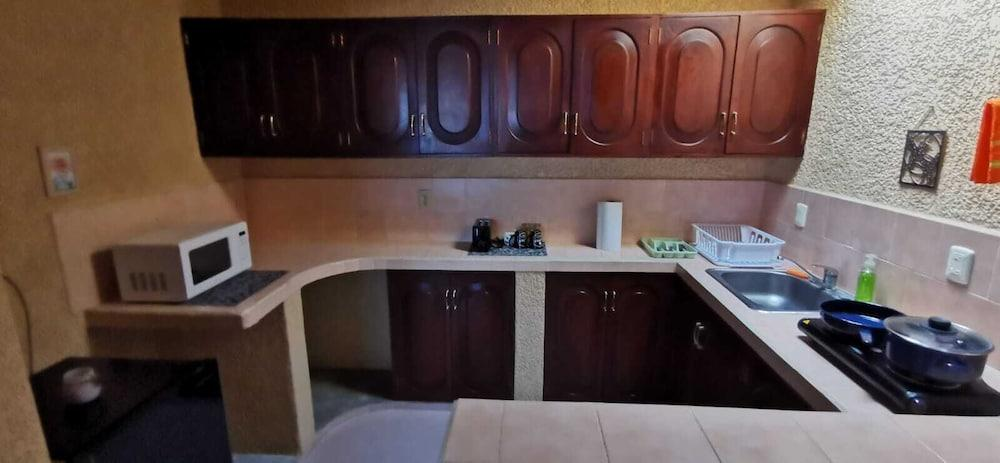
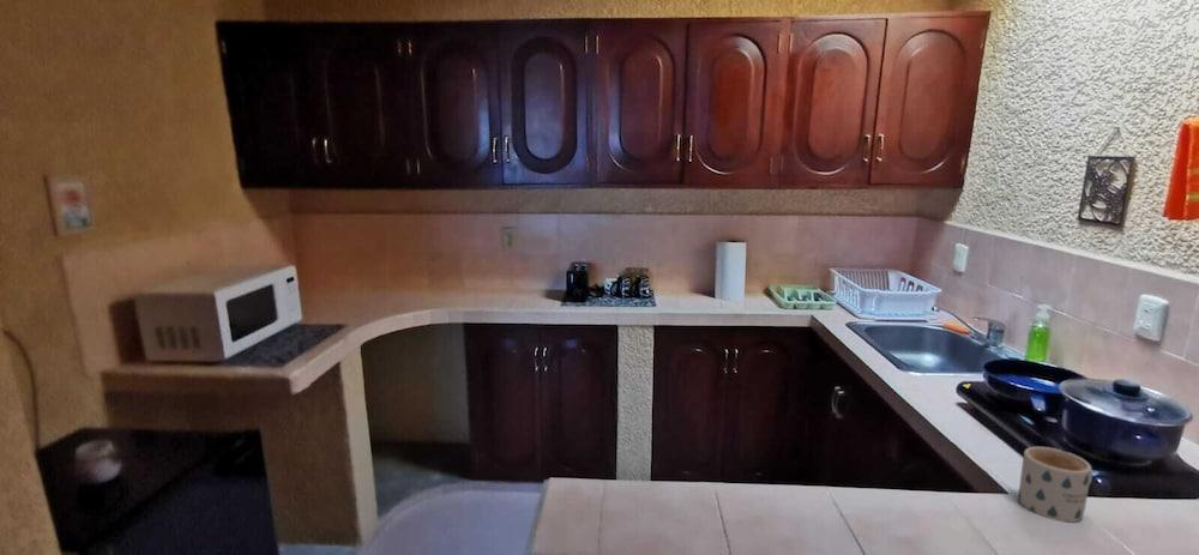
+ mug [1018,446,1093,524]
